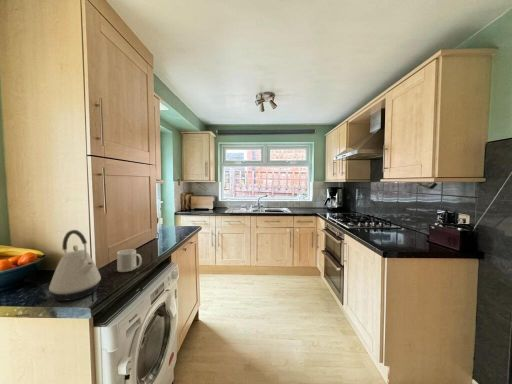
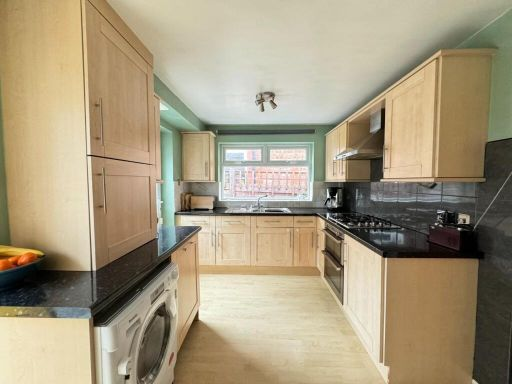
- kettle [48,229,102,302]
- mug [116,248,143,273]
